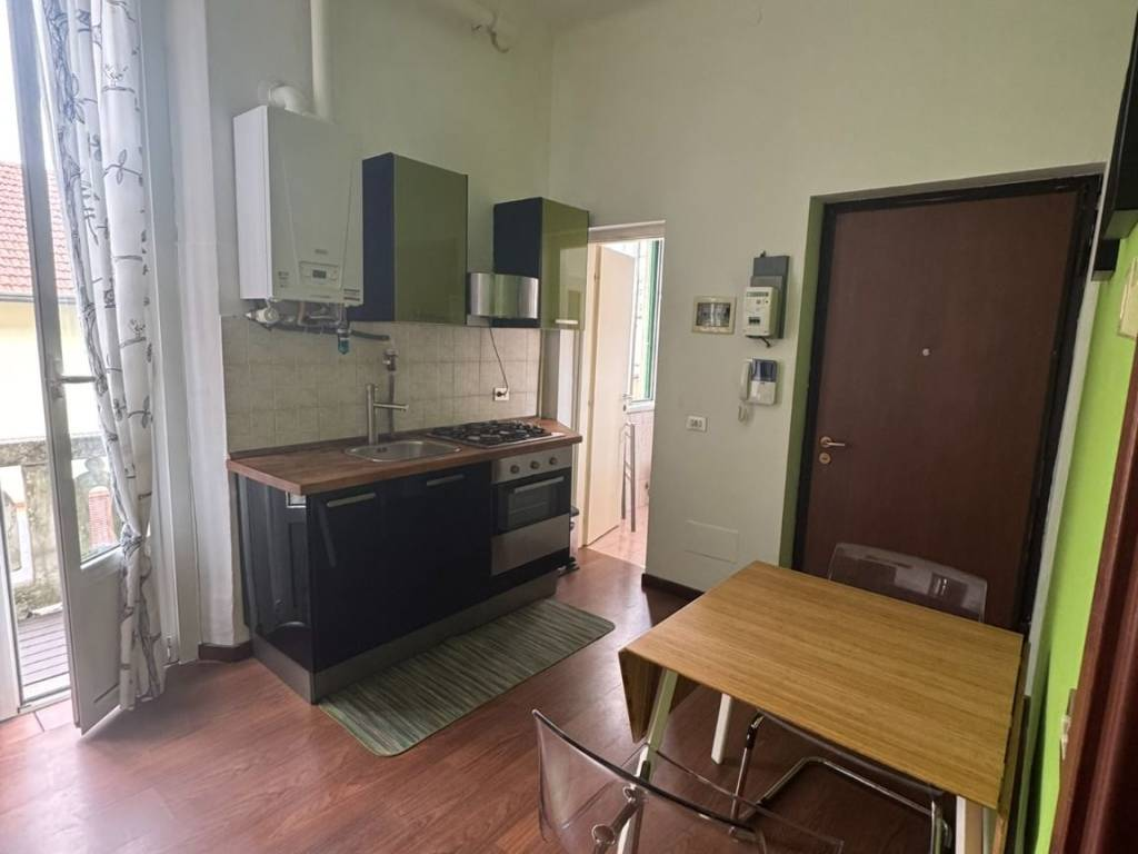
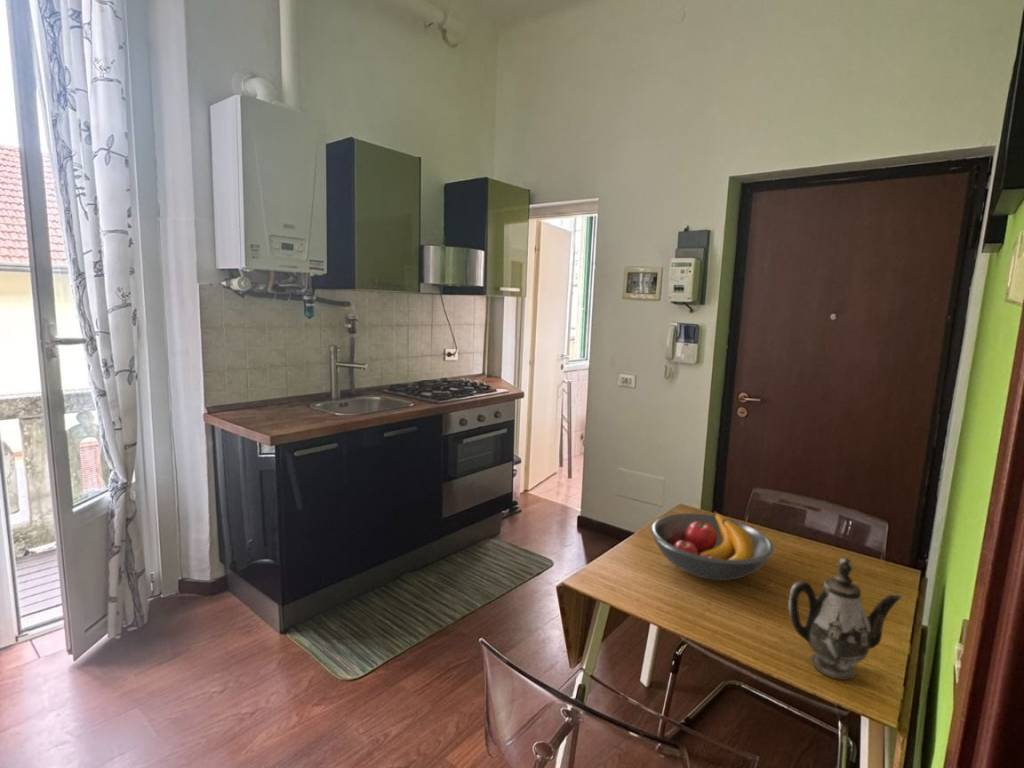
+ teapot [787,557,902,681]
+ fruit bowl [650,511,775,581]
